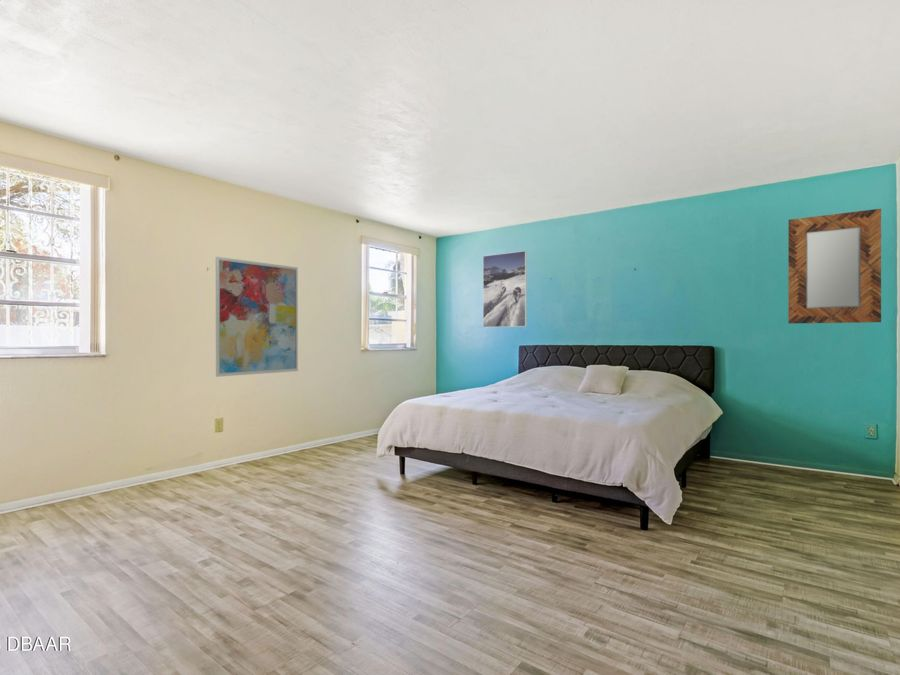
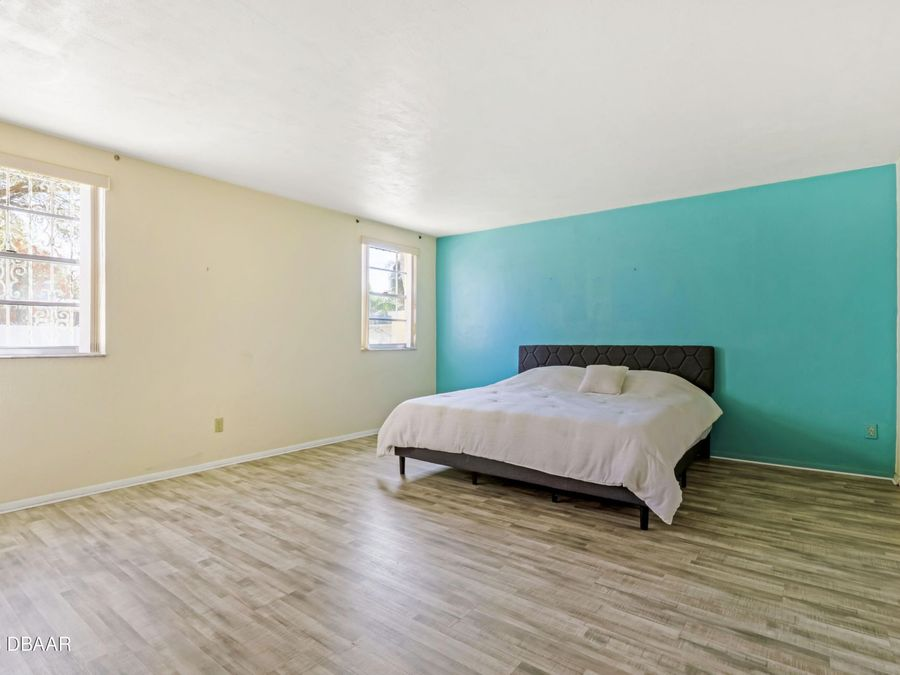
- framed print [482,250,528,328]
- home mirror [788,208,882,325]
- wall art [215,256,299,378]
